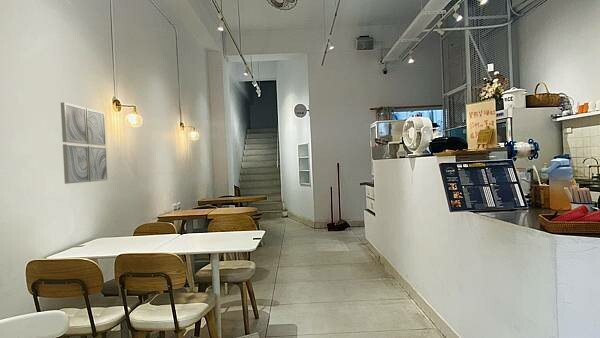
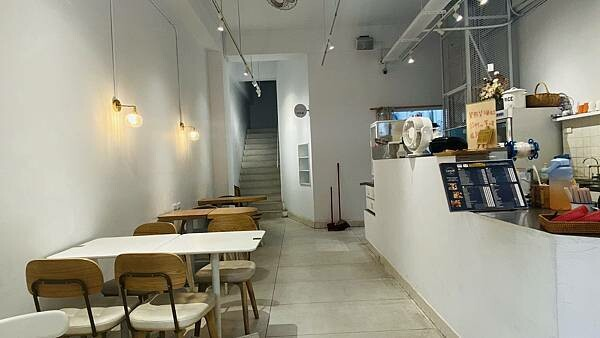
- wall art [60,102,108,185]
